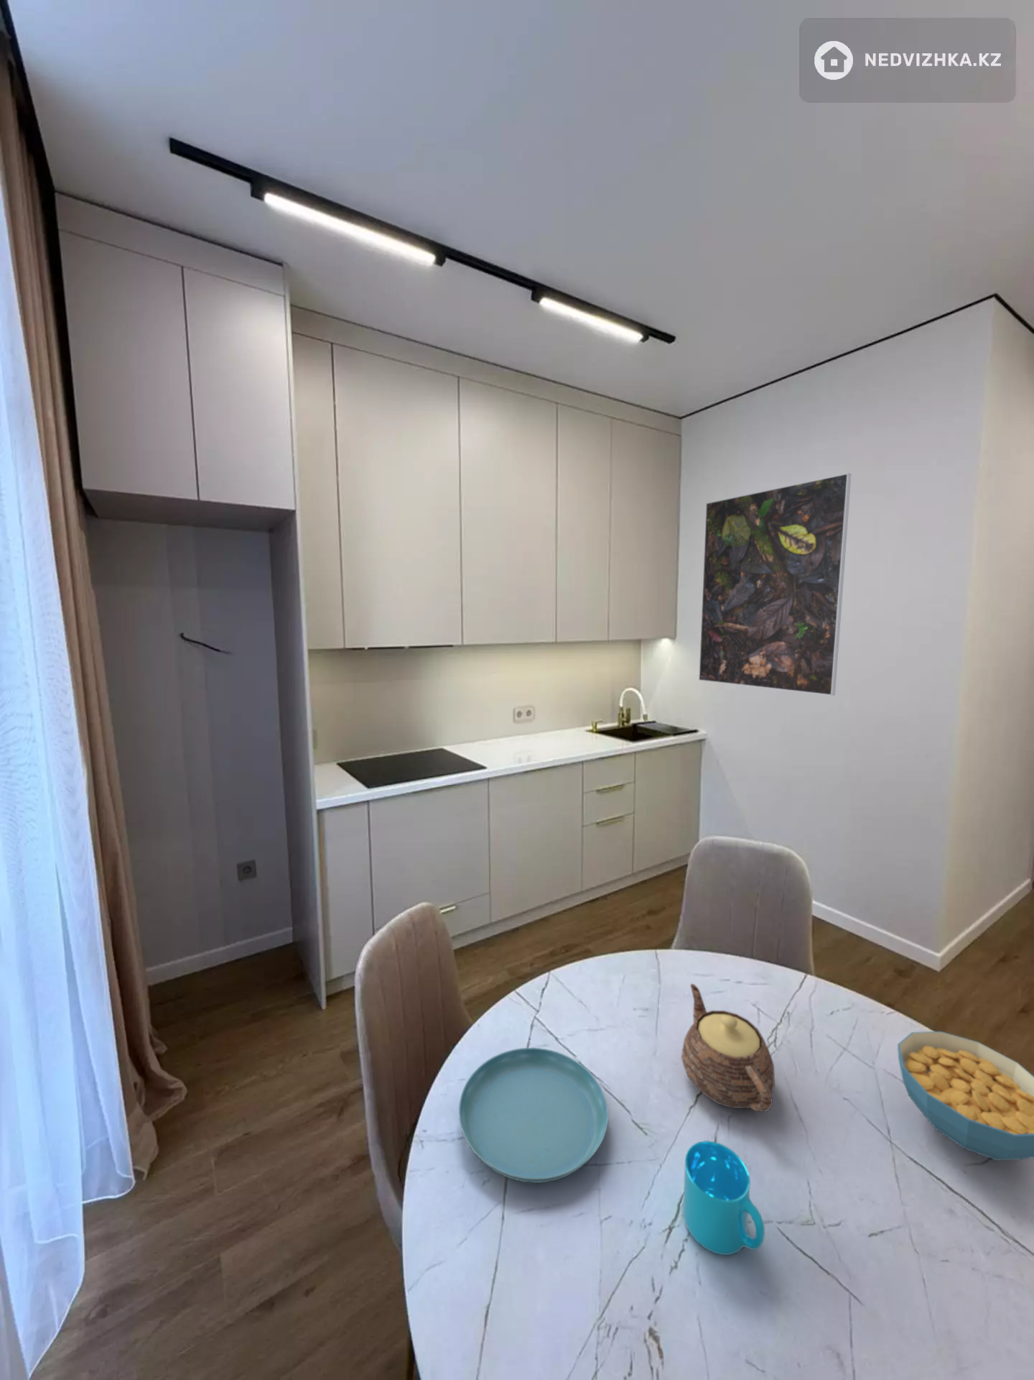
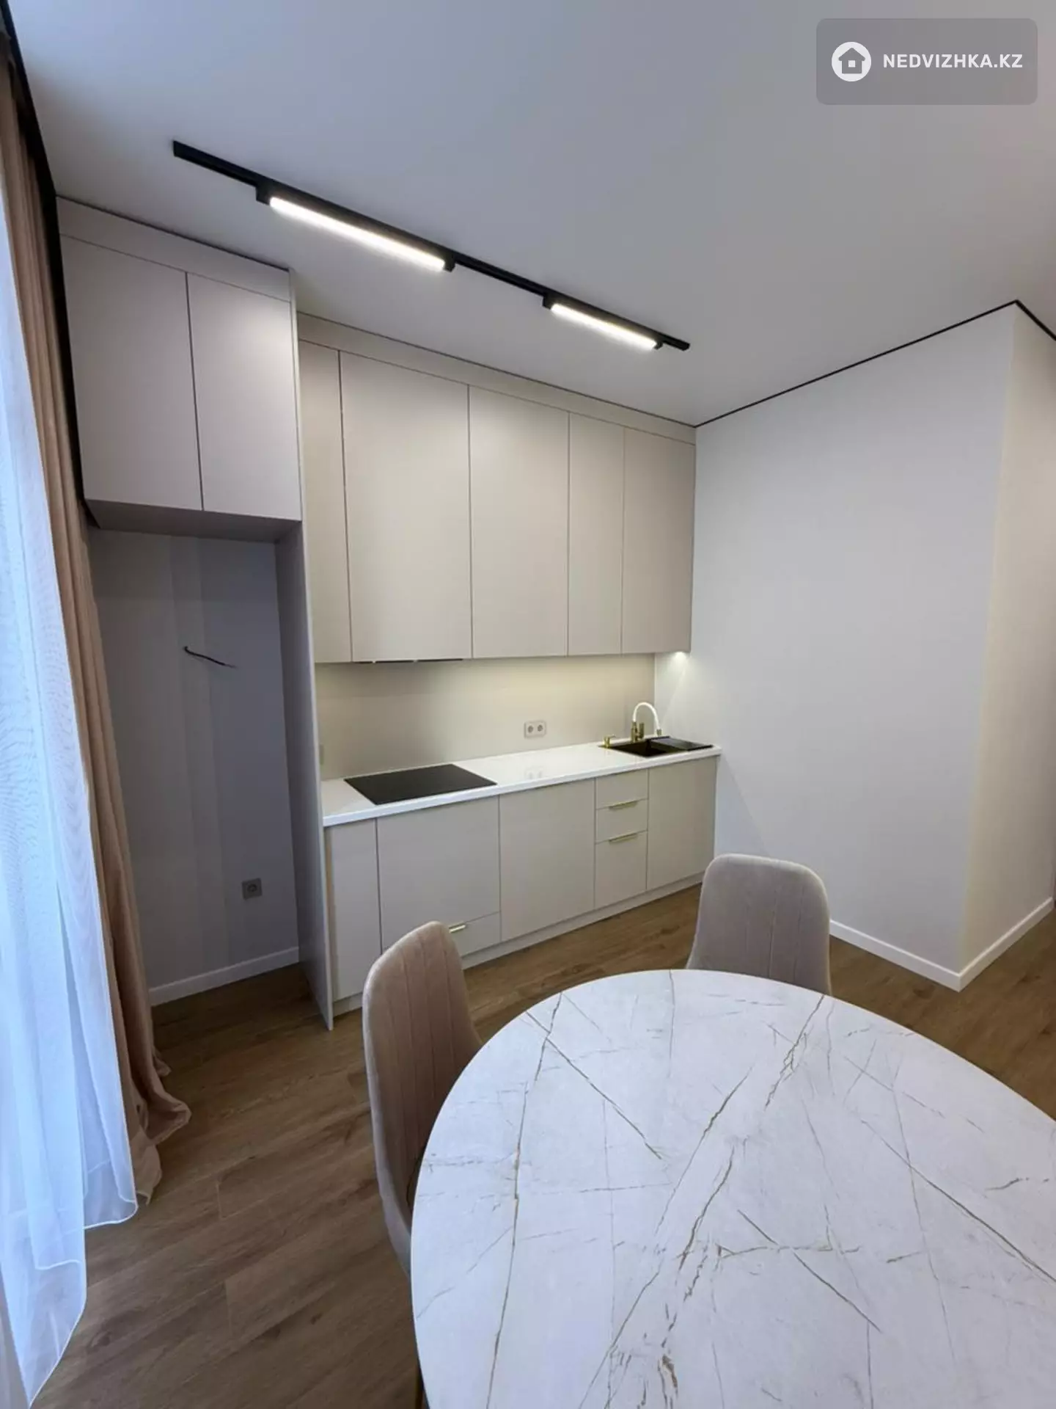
- saucer [458,1047,609,1183]
- cup [682,1140,766,1256]
- teapot [681,982,775,1113]
- cereal bowl [897,1031,1034,1162]
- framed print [698,473,853,697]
